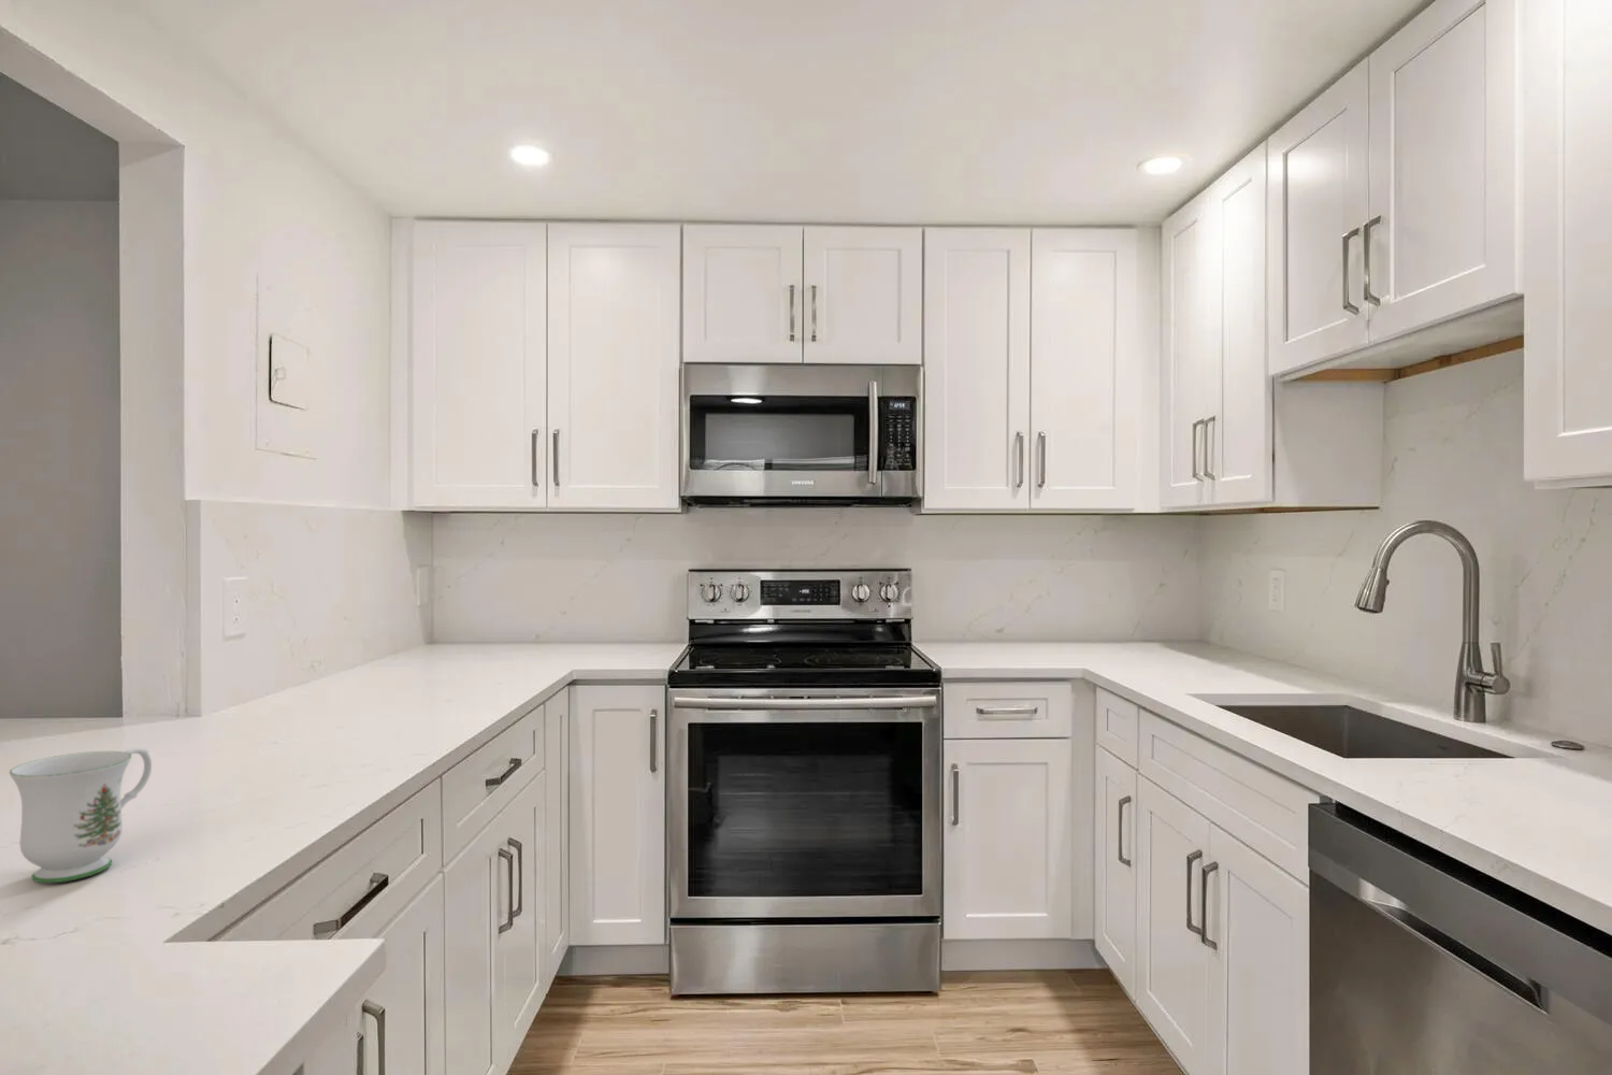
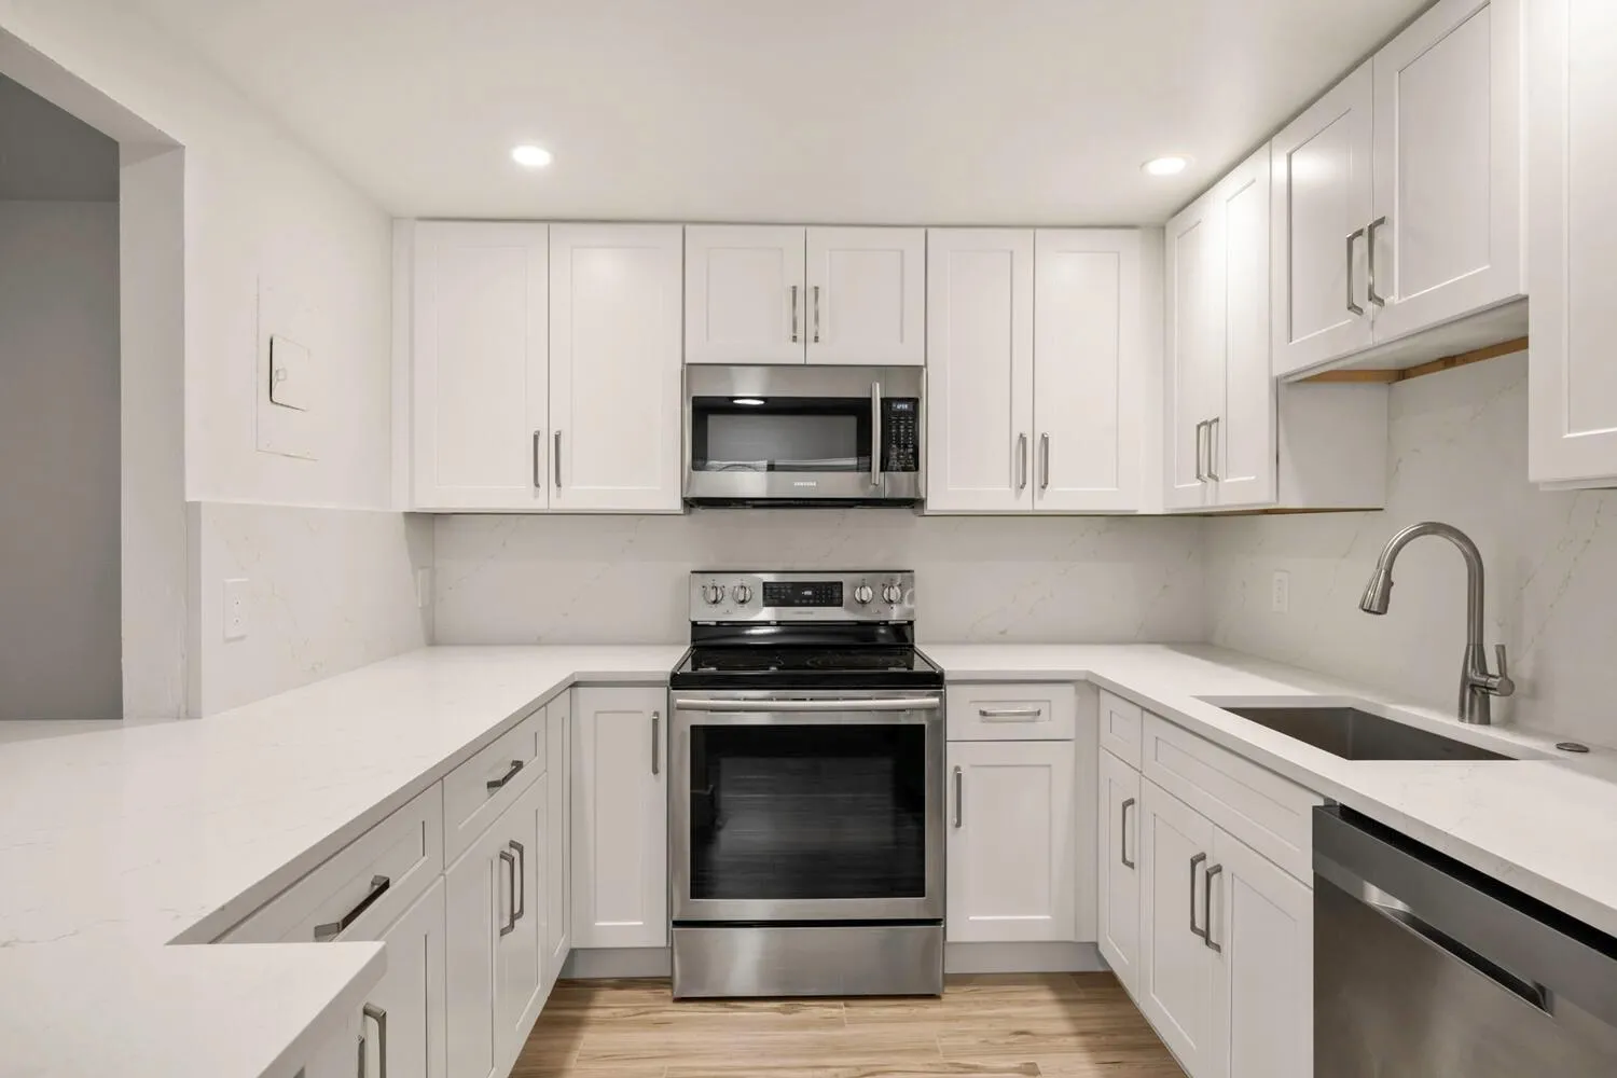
- mug [8,747,152,884]
